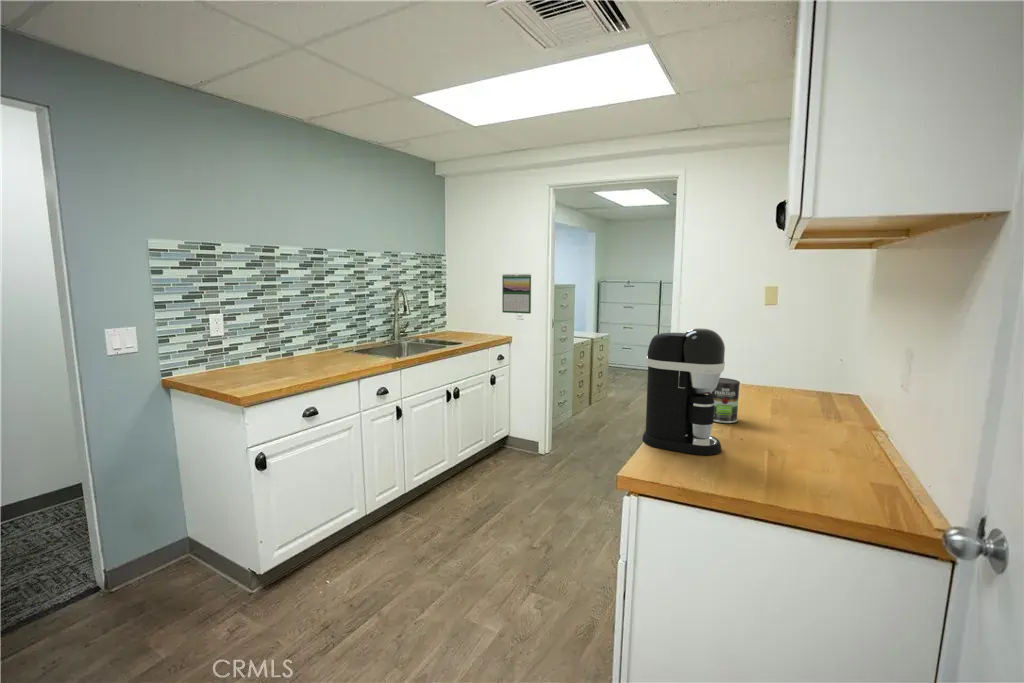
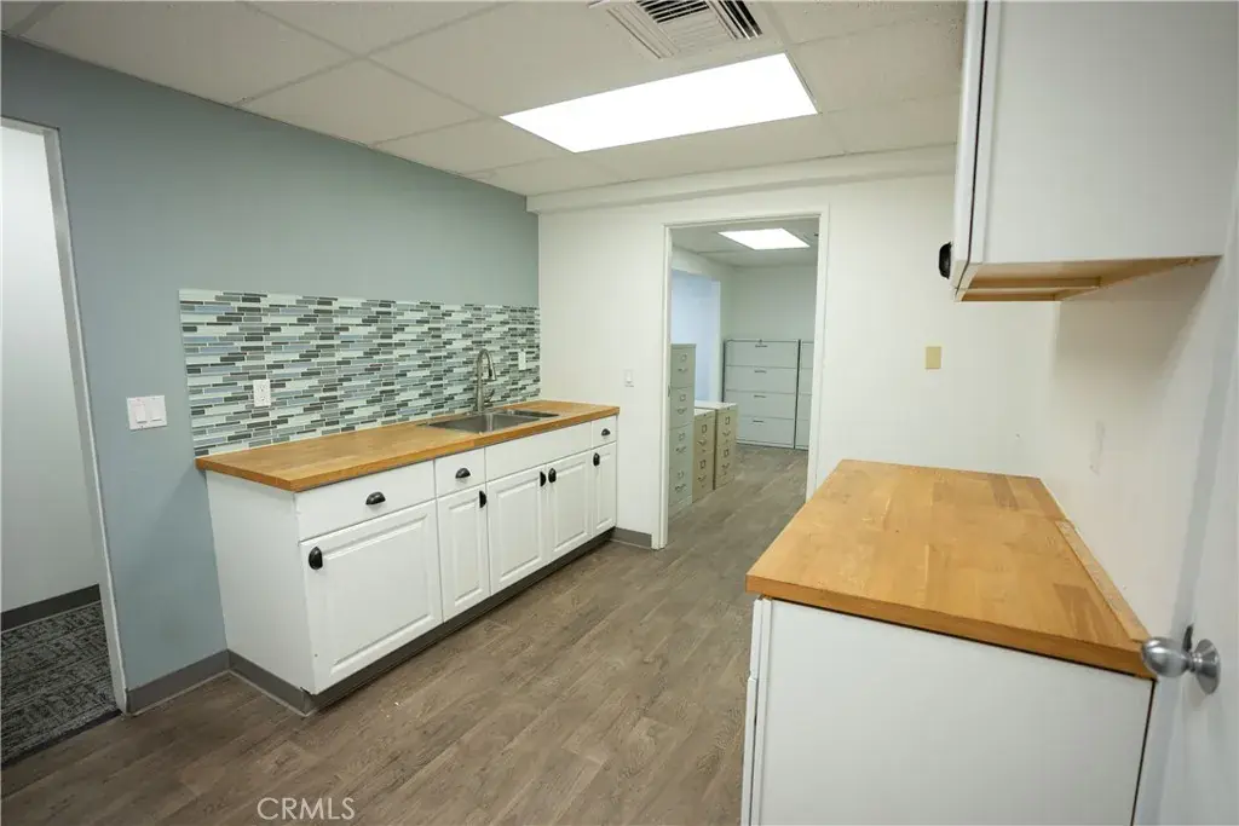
- calendar [501,272,532,315]
- coffee maker [641,327,726,456]
- coffee can [707,377,741,424]
